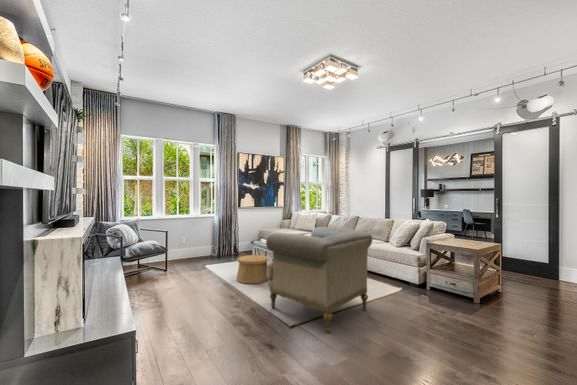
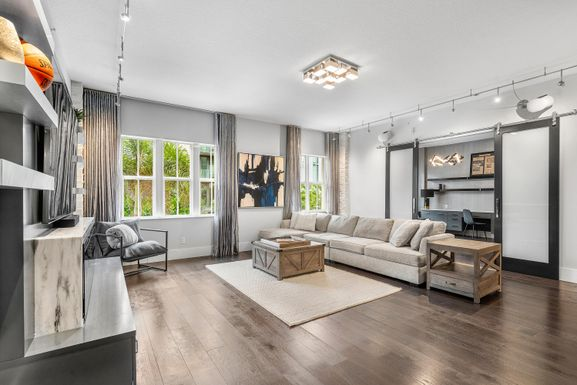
- basket [236,254,269,285]
- armchair [265,226,373,334]
